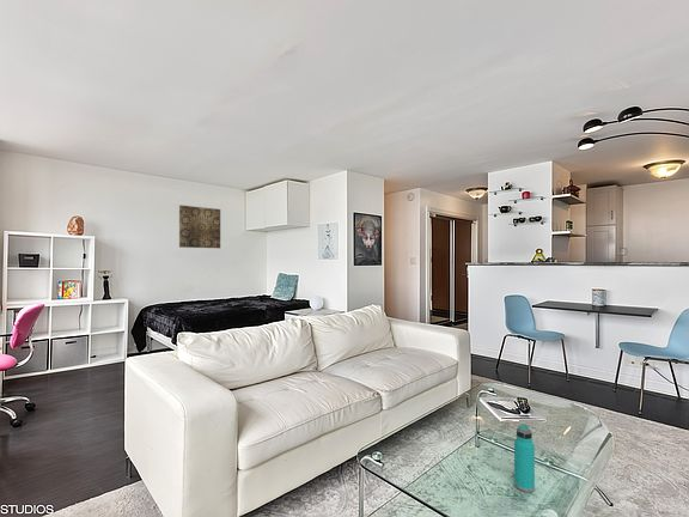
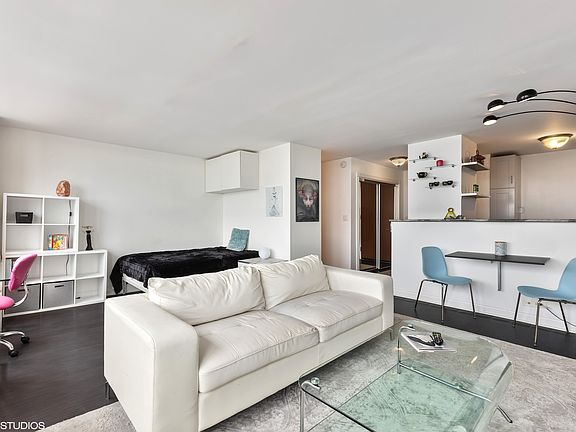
- wall art [178,205,221,249]
- water bottle [513,422,536,493]
